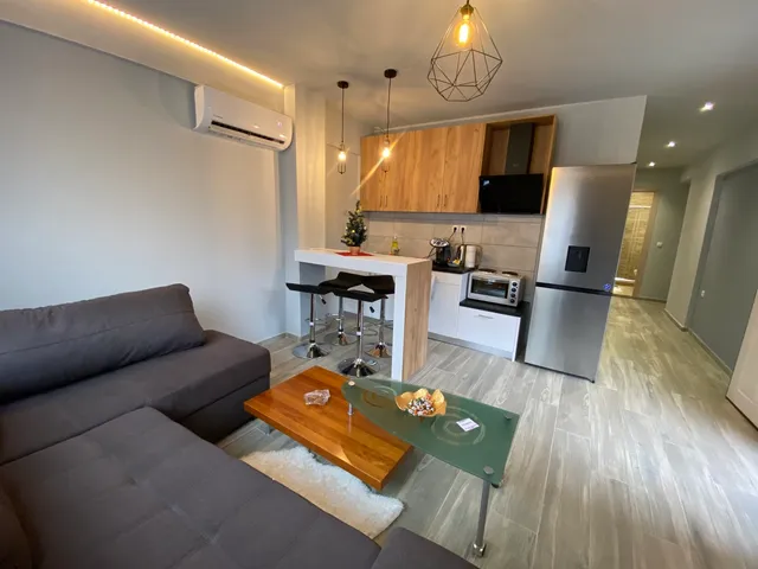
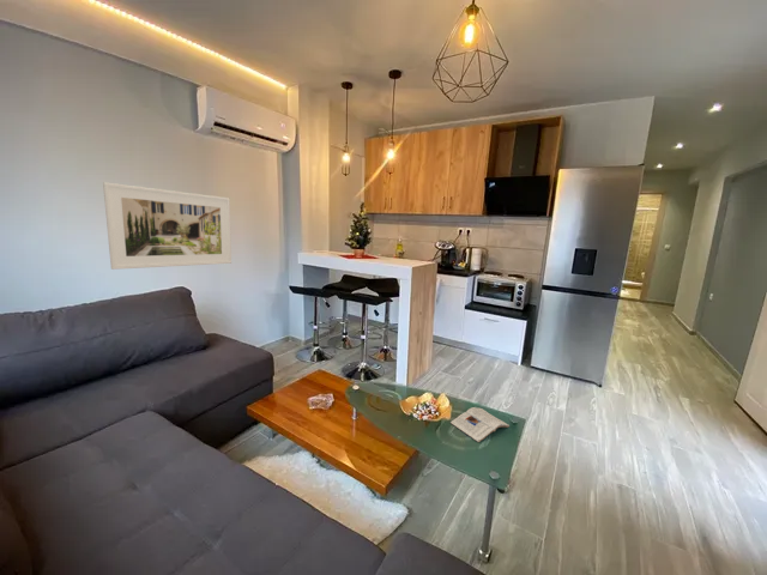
+ magazine [449,406,511,443]
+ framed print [102,181,232,271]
